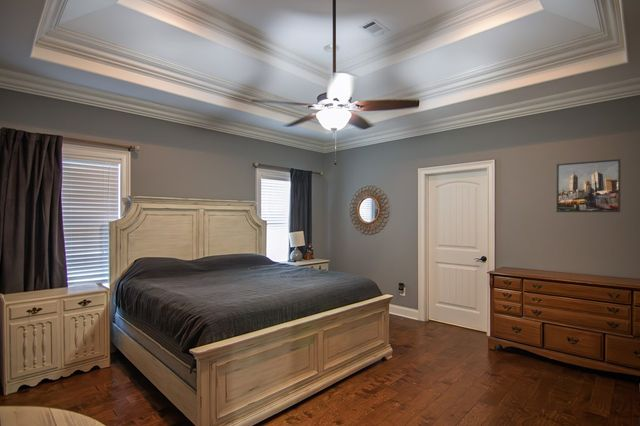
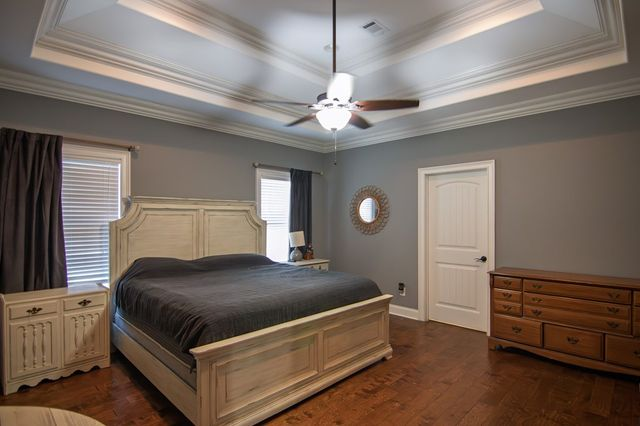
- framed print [556,158,622,213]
